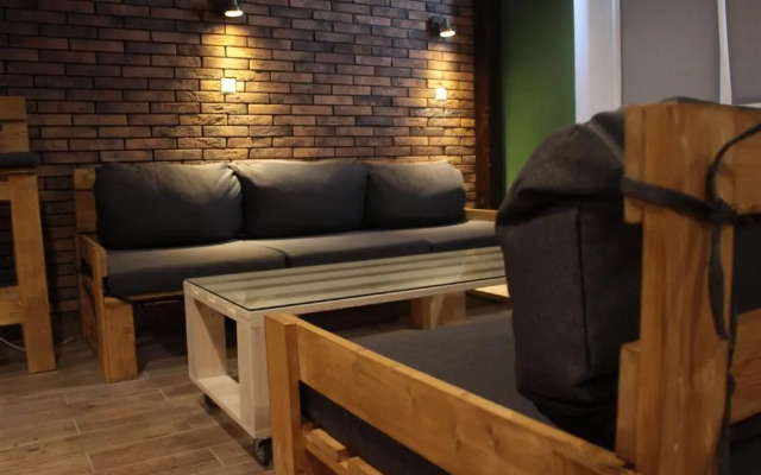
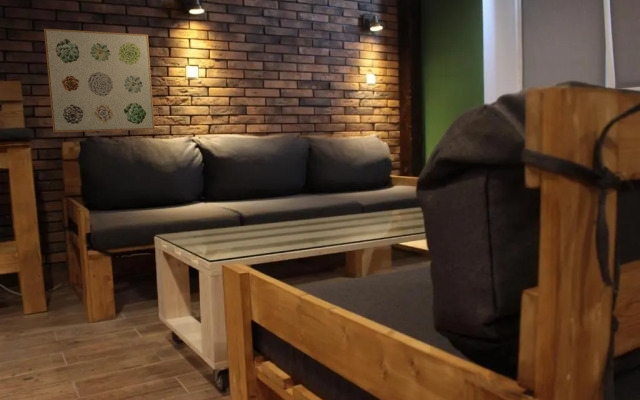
+ wall art [43,28,155,133]
